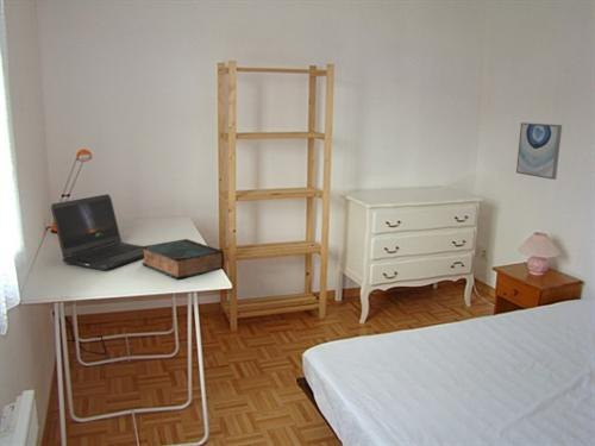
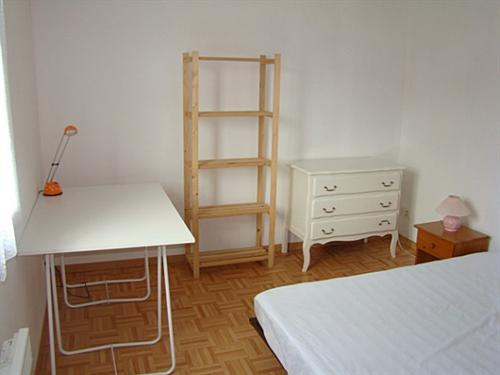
- wall art [515,121,563,181]
- laptop computer [50,193,144,271]
- book [140,238,225,281]
